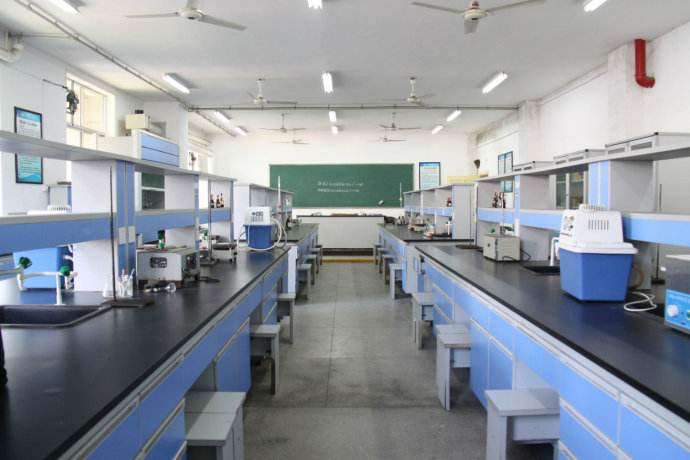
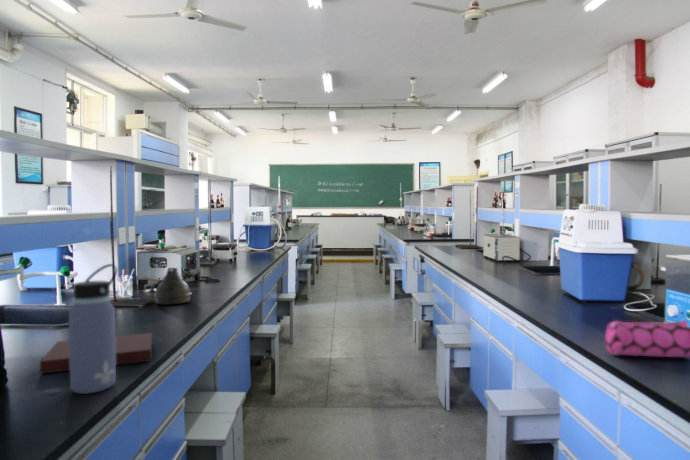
+ notebook [39,332,154,375]
+ pencil case [604,319,690,358]
+ water bottle [68,263,118,395]
+ teapot [153,266,193,306]
